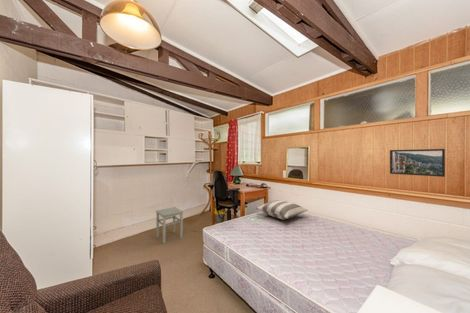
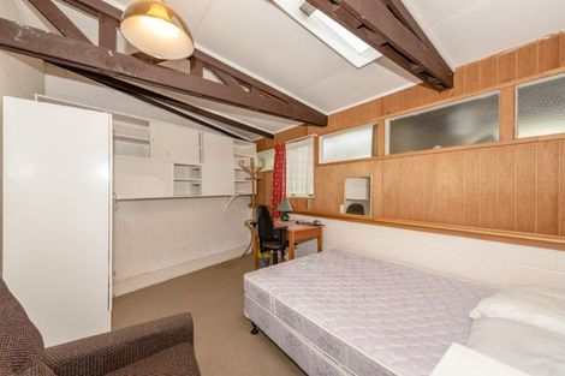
- stool [155,206,184,245]
- pillow [255,199,309,220]
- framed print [389,148,446,178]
